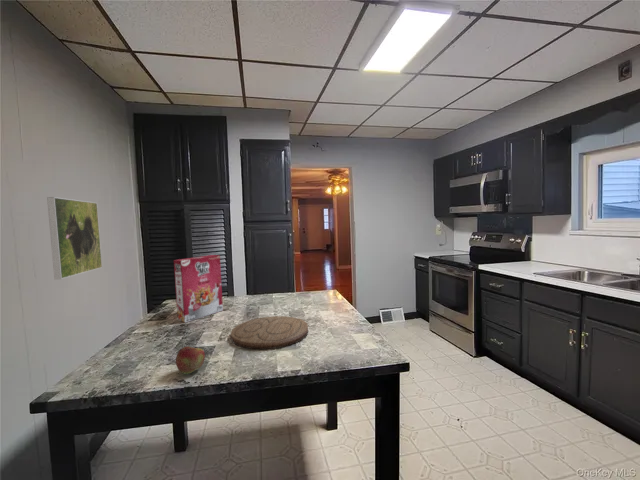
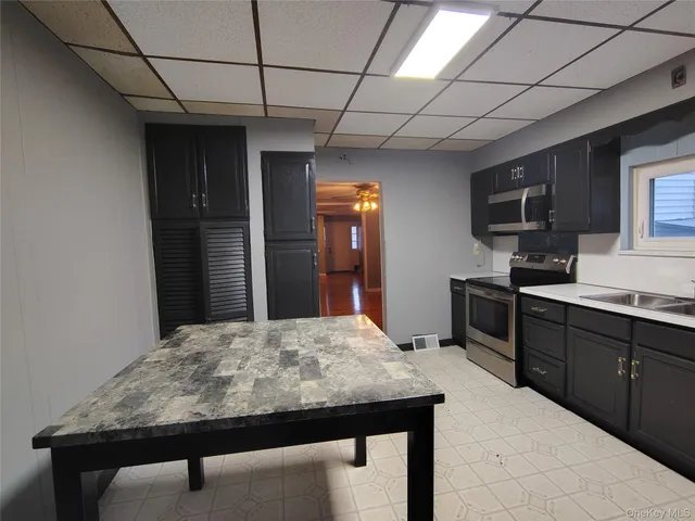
- cutting board [230,315,309,350]
- fruit [175,345,206,375]
- cereal box [173,254,224,324]
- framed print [46,196,103,281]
